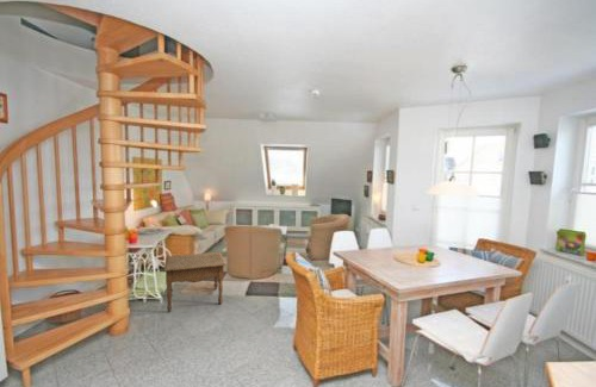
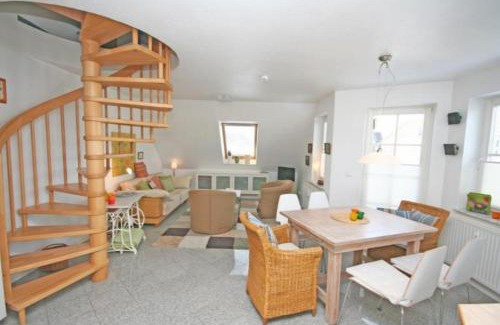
- side table [162,251,226,313]
